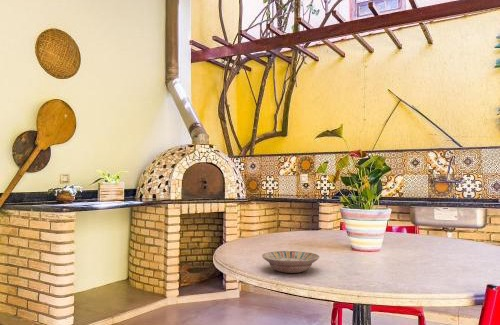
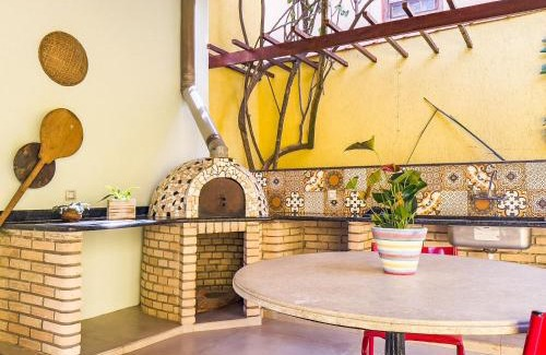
- bowl [261,250,320,274]
